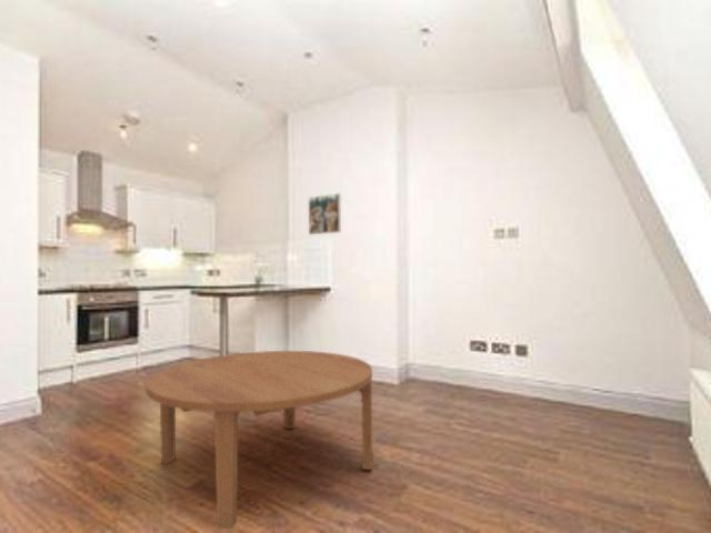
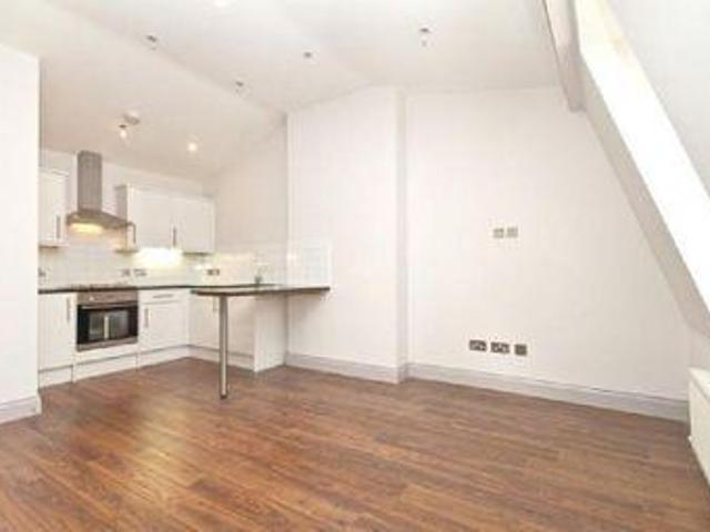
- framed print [308,192,342,235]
- dining table [144,350,373,530]
